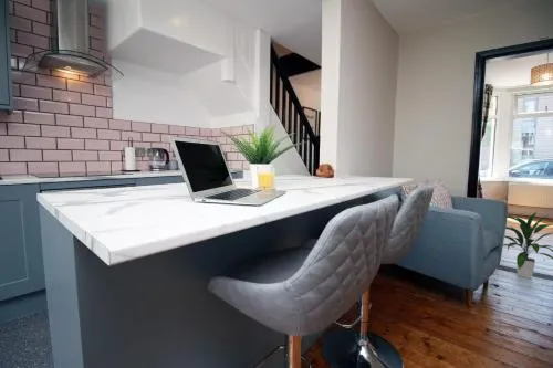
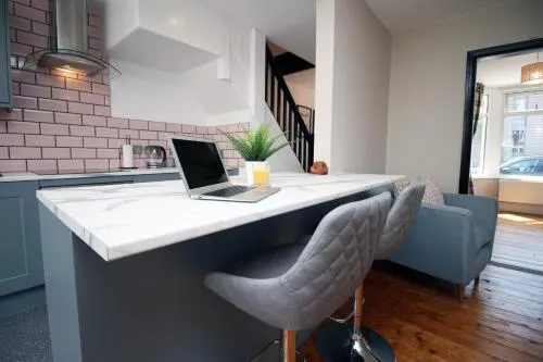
- indoor plant [502,211,553,280]
